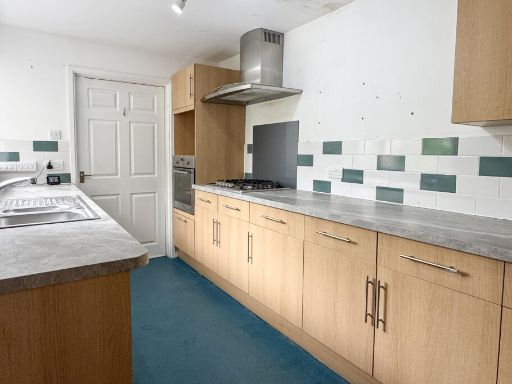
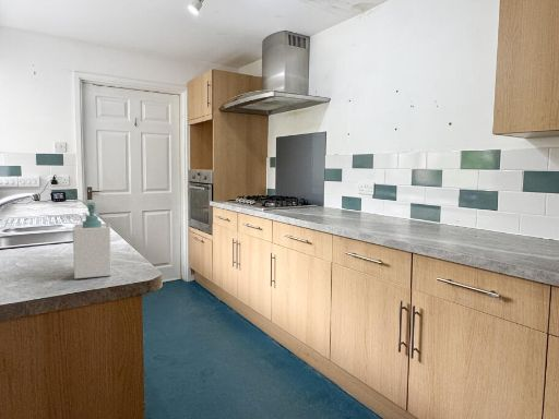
+ soap bottle [72,201,112,279]
